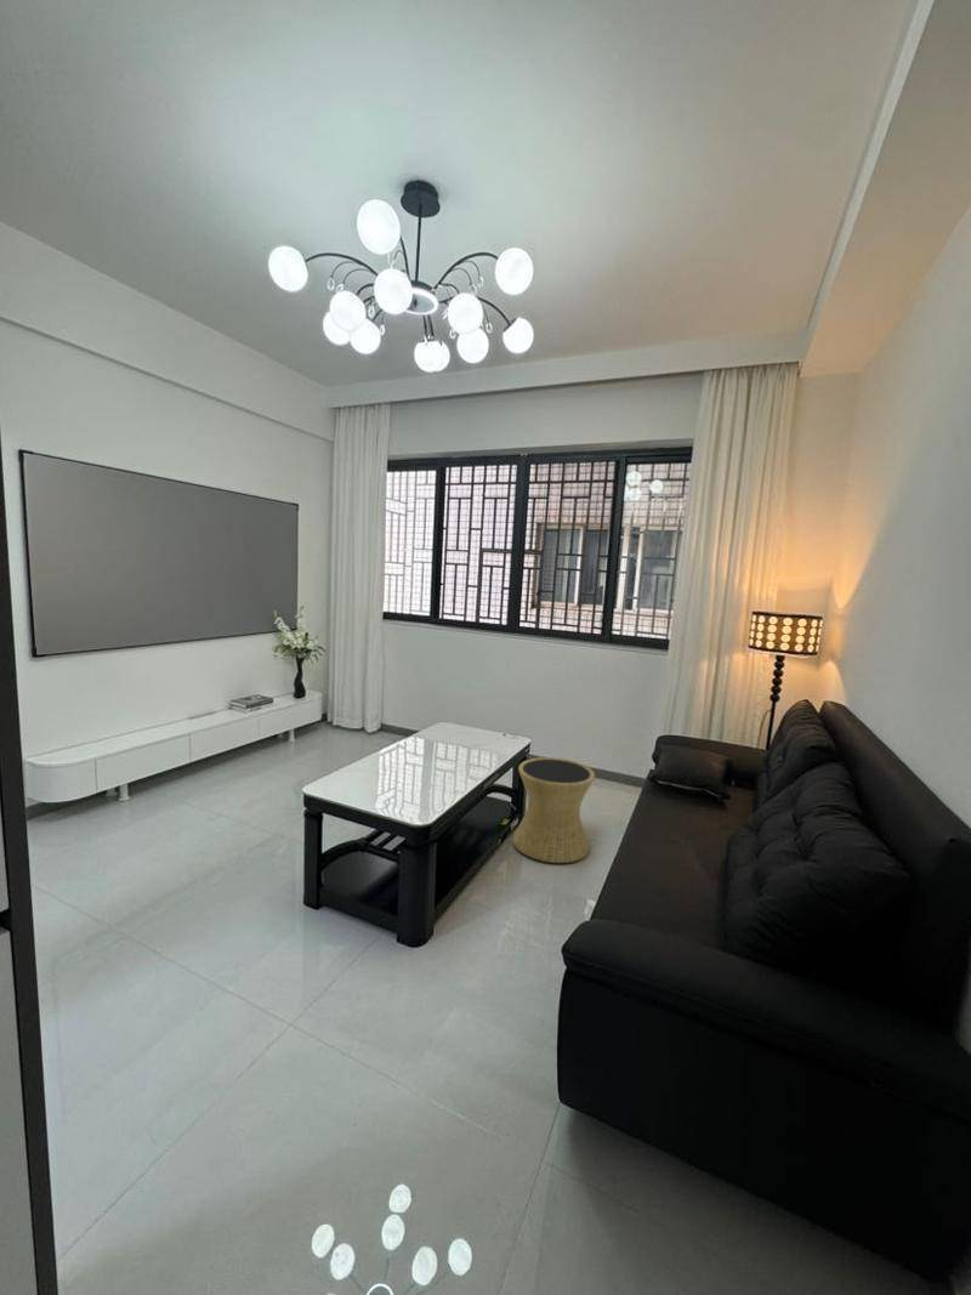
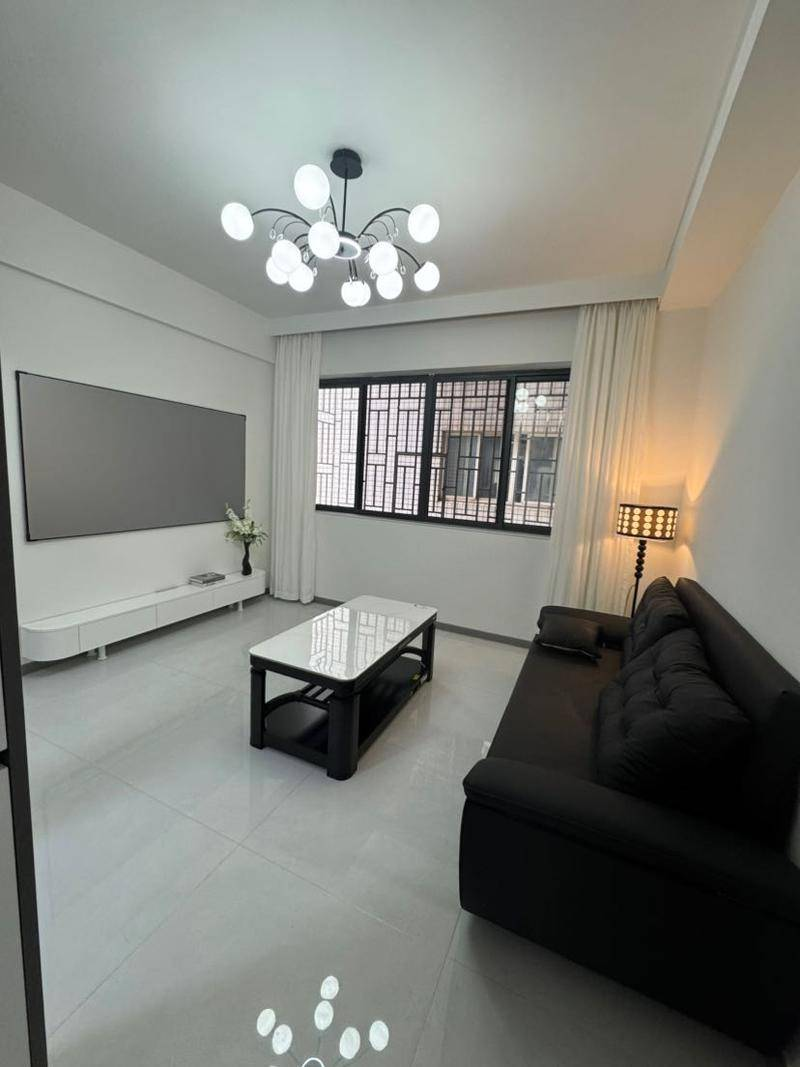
- side table [512,756,596,864]
